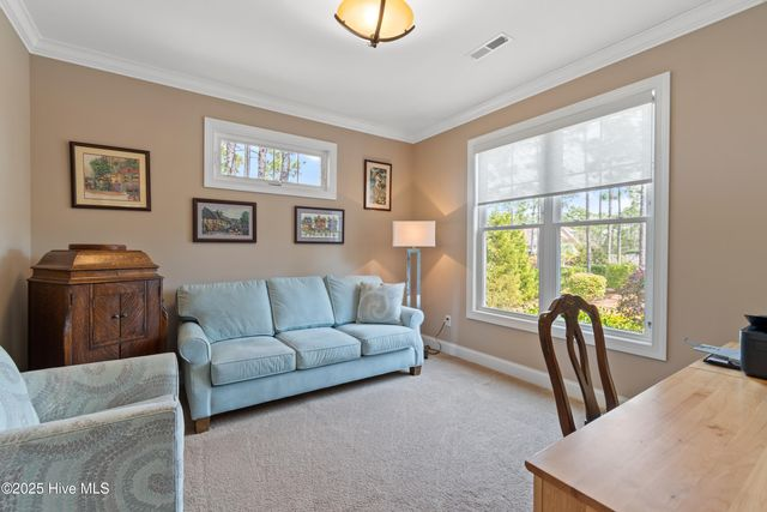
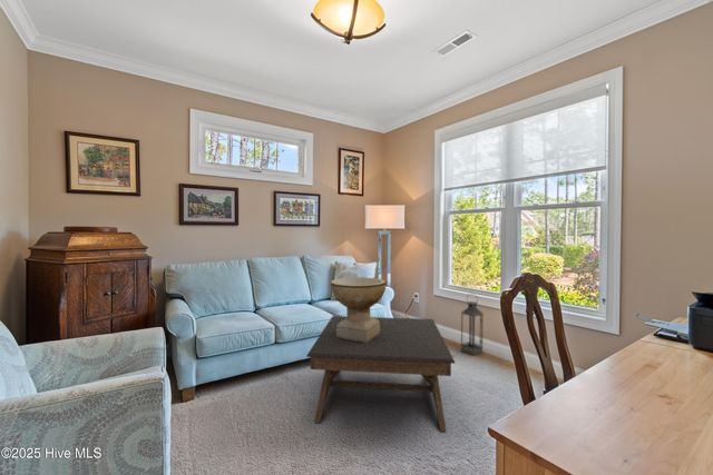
+ lantern [460,293,485,356]
+ coffee table [305,315,457,433]
+ decorative bowl [330,276,388,343]
